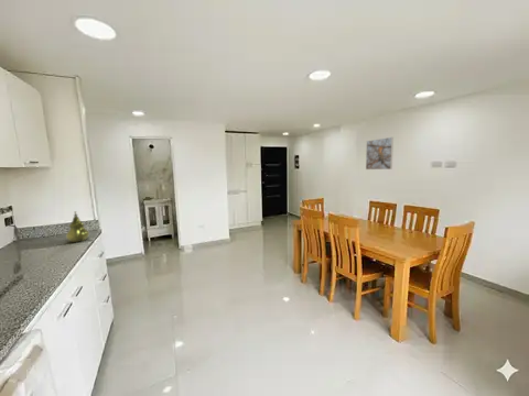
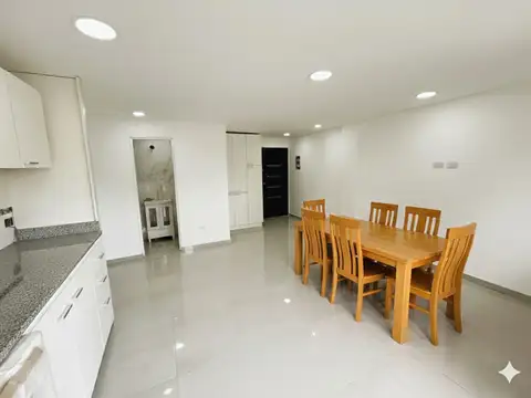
- teapot [65,210,90,243]
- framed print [365,136,395,170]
